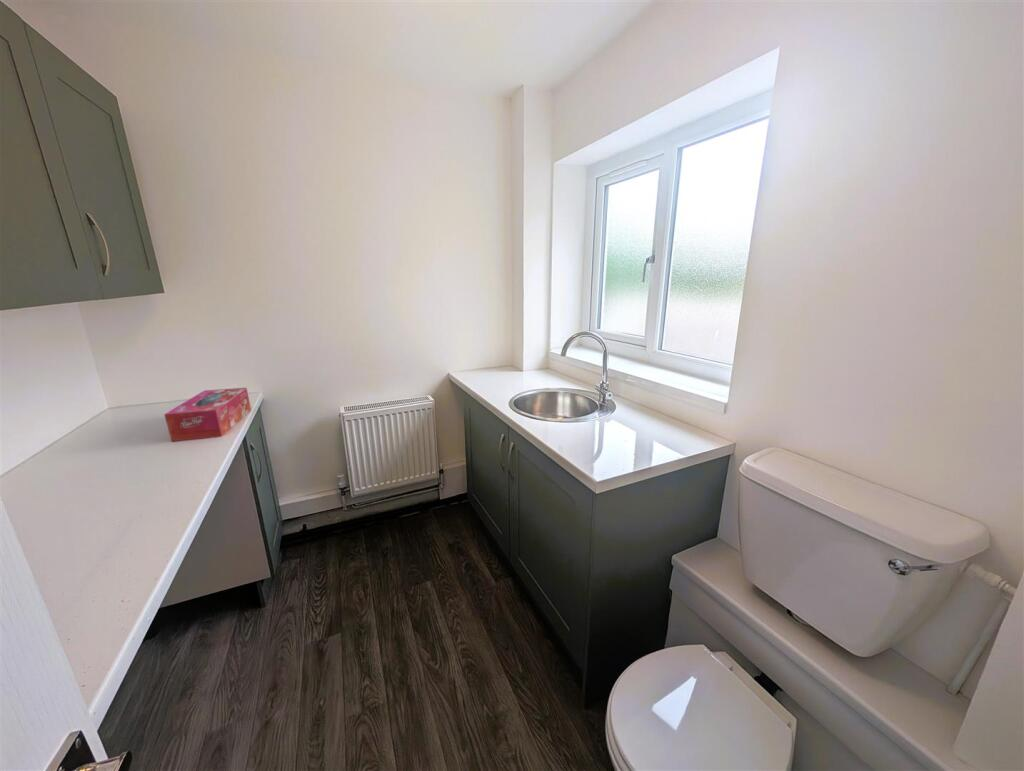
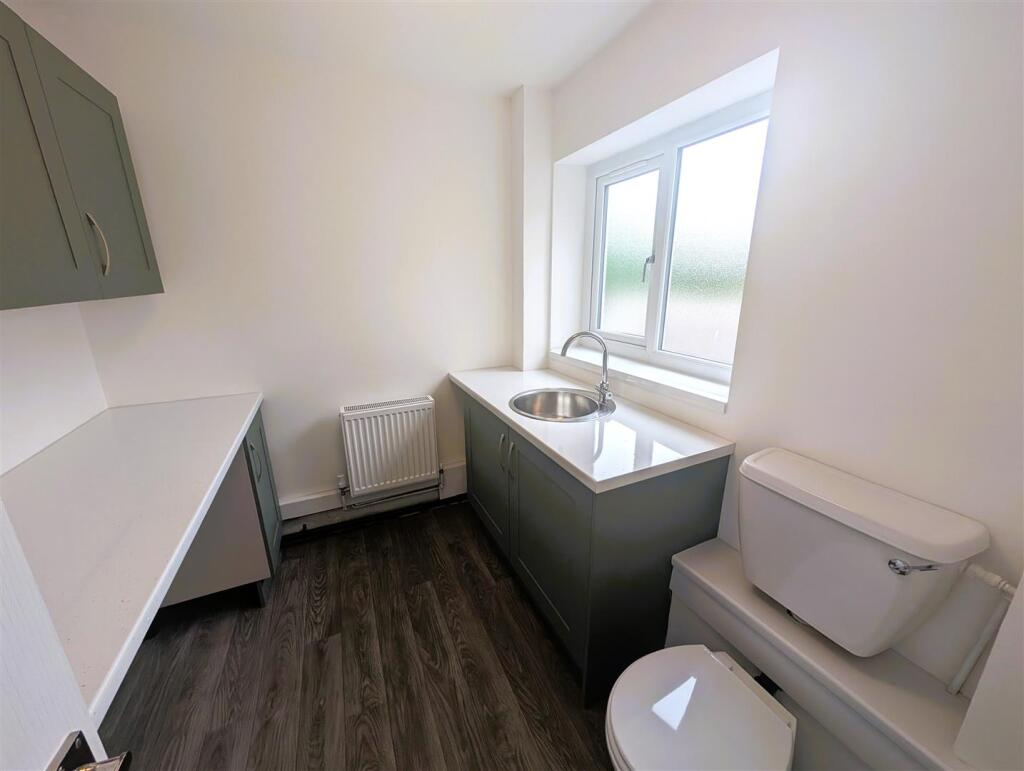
- tissue box [163,387,252,442]
